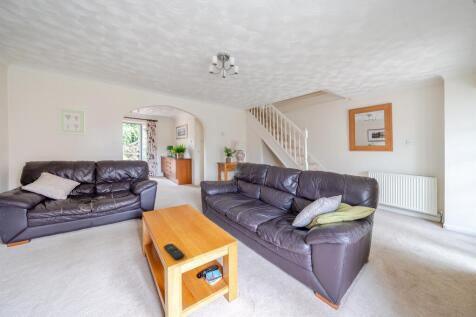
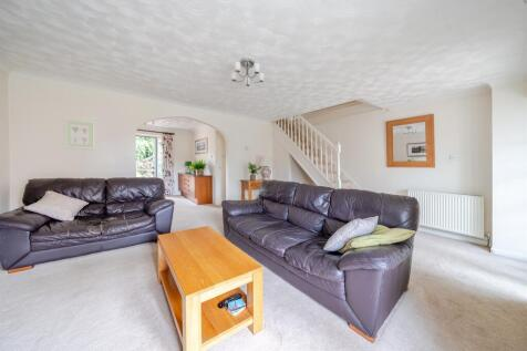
- remote control [163,243,185,261]
